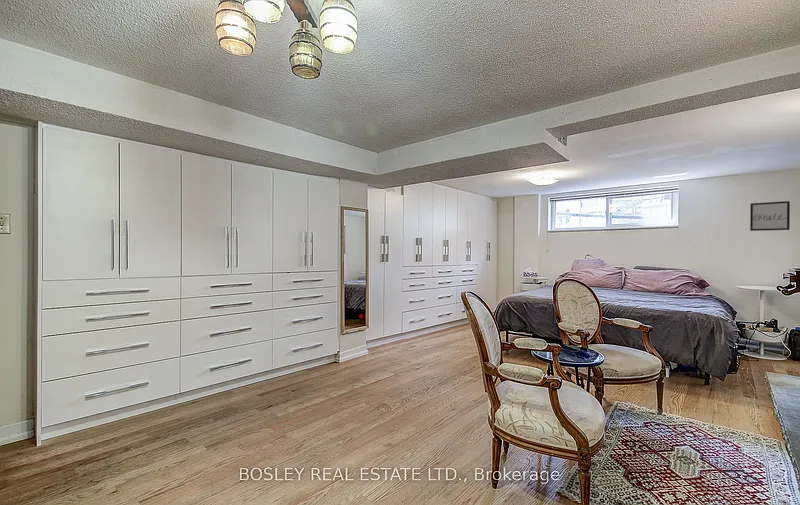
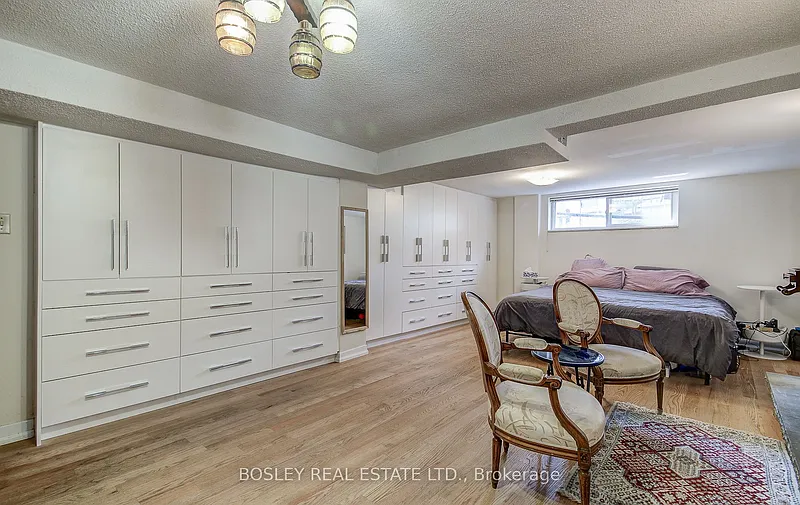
- wall art [749,200,791,232]
